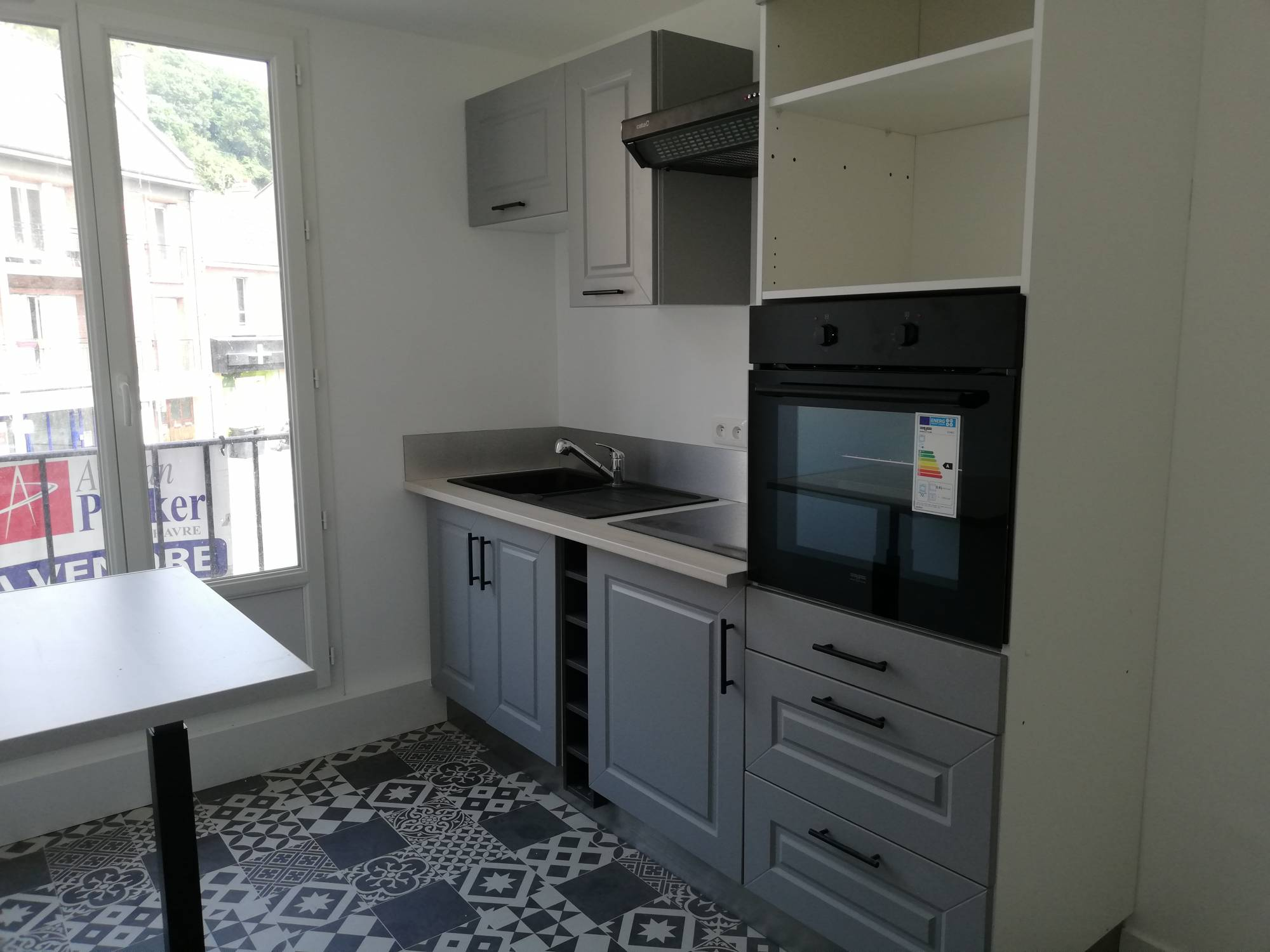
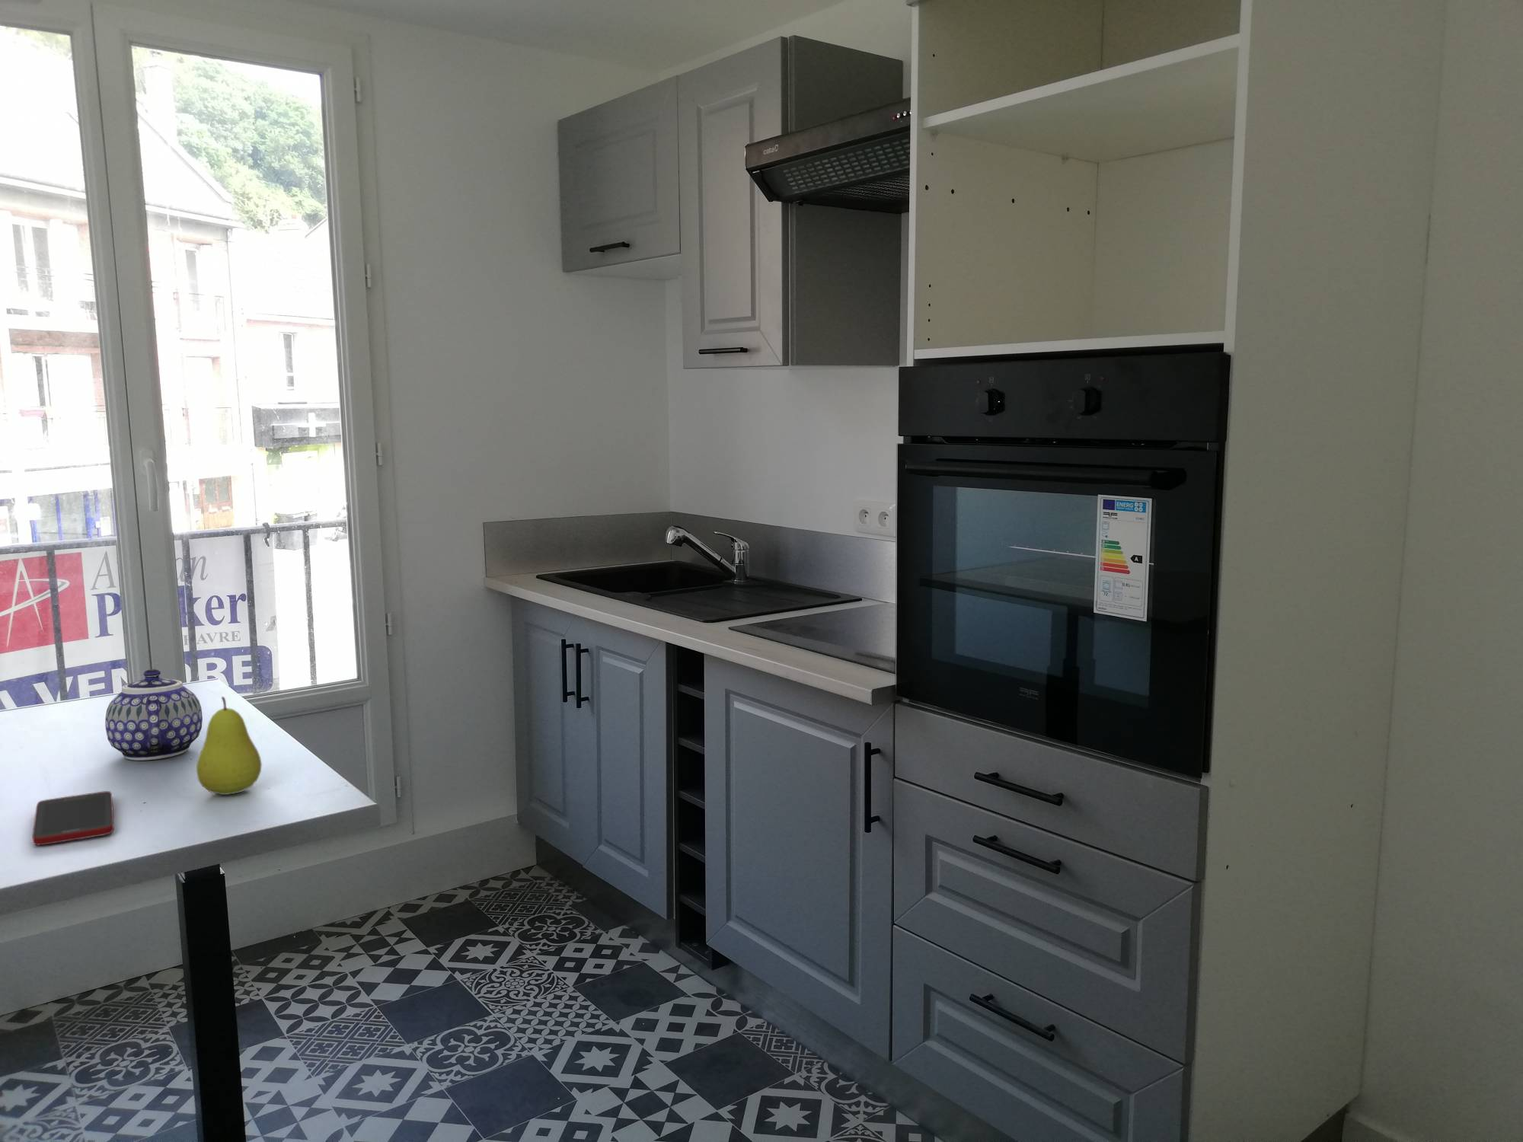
+ fruit [195,696,263,795]
+ teapot [104,668,204,762]
+ cell phone [32,791,115,846]
